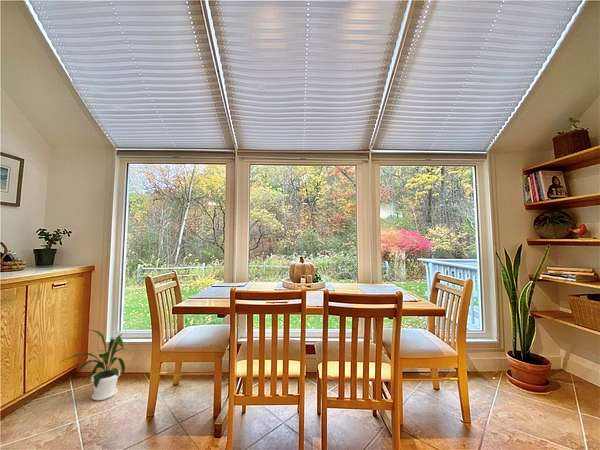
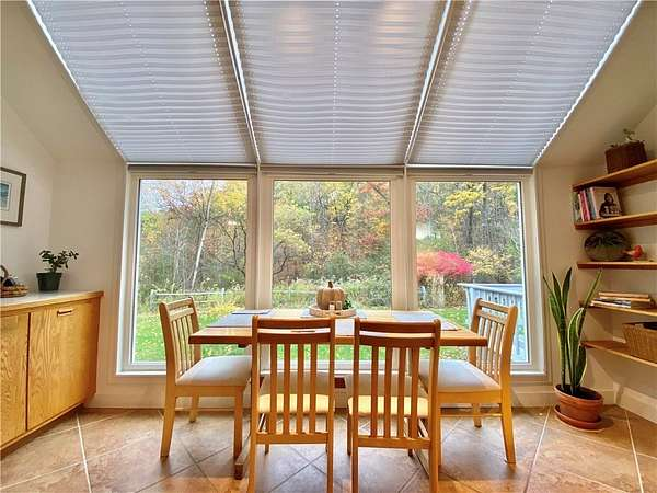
- house plant [60,329,126,401]
